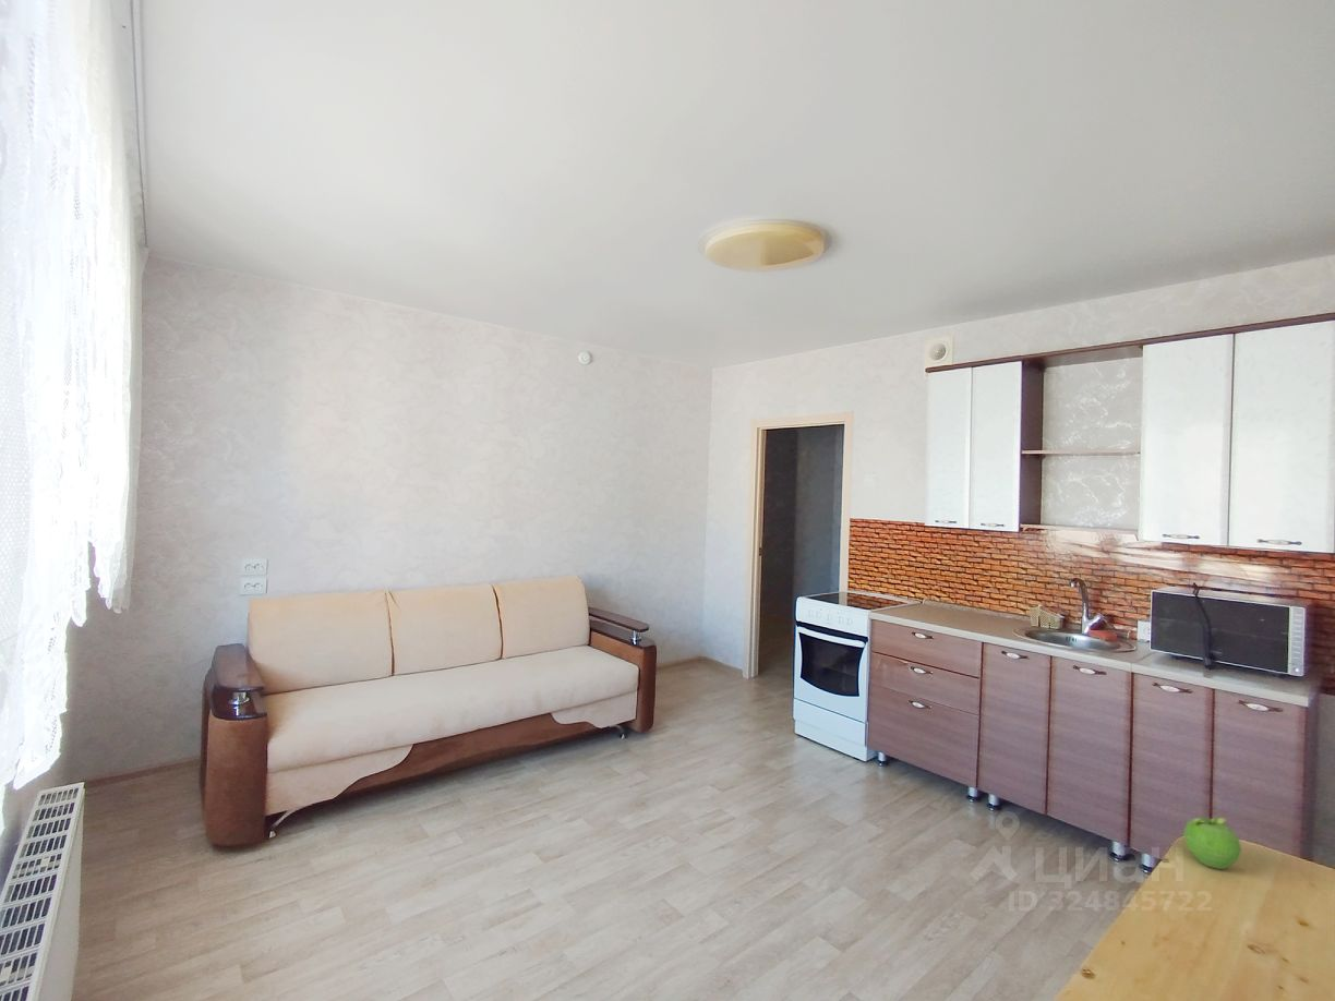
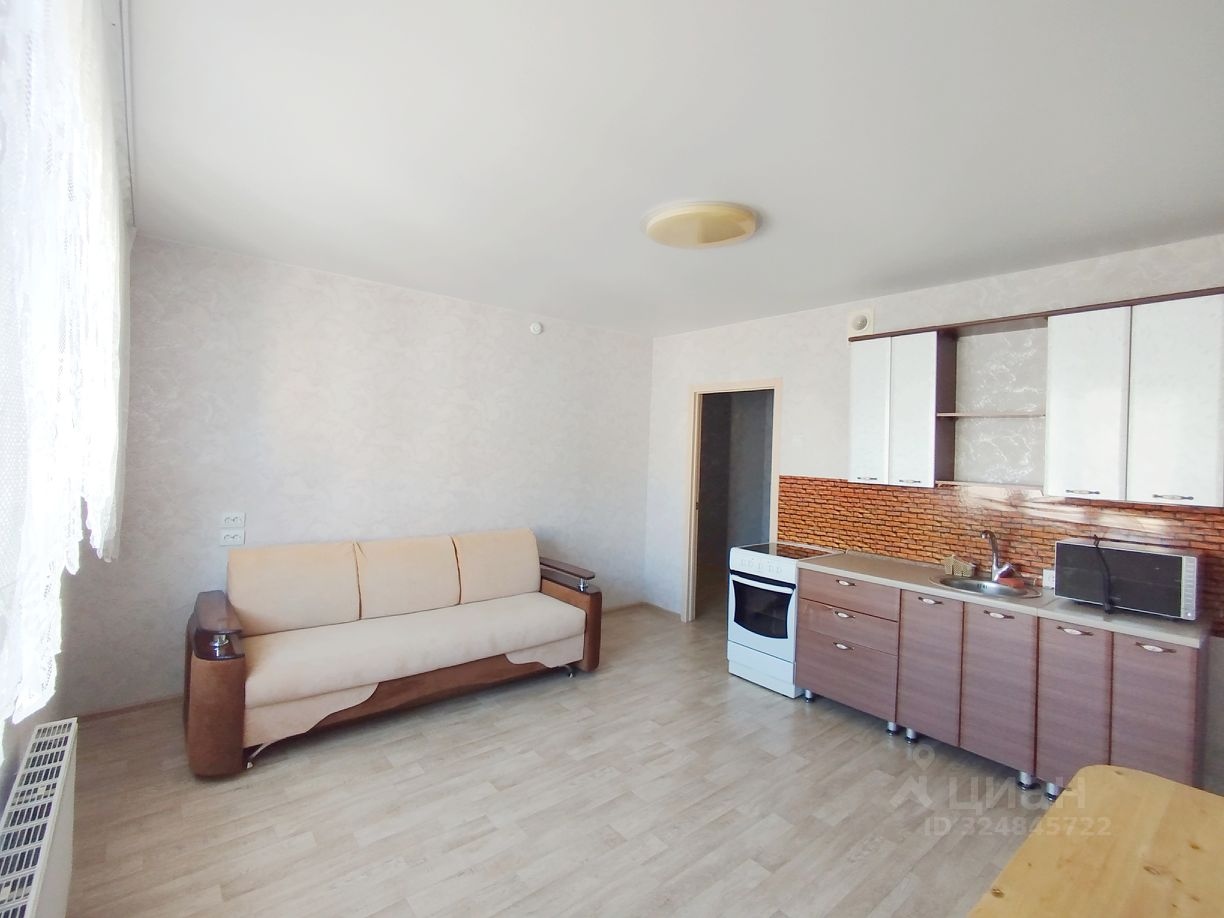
- fruit [1182,817,1242,870]
